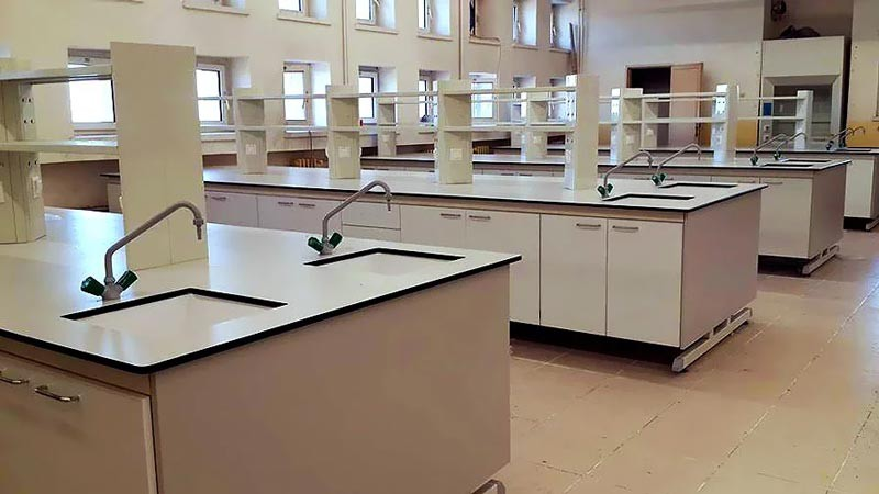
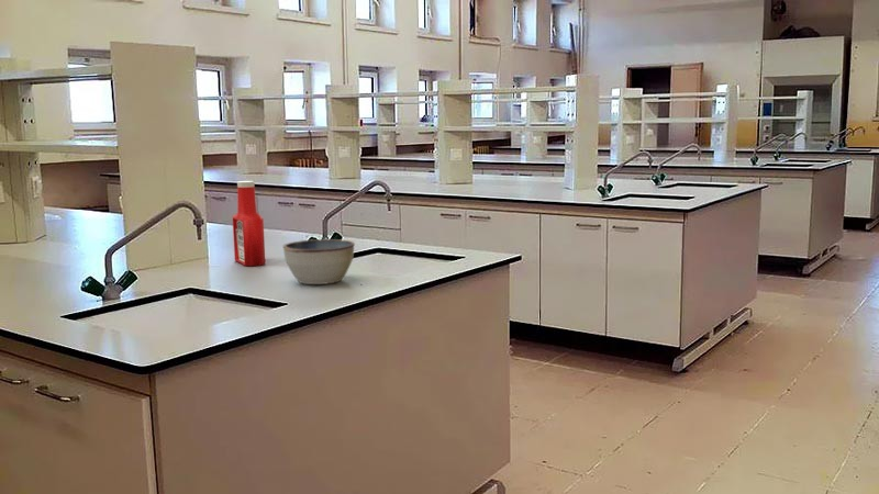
+ bowl [282,238,356,285]
+ soap bottle [232,180,266,267]
